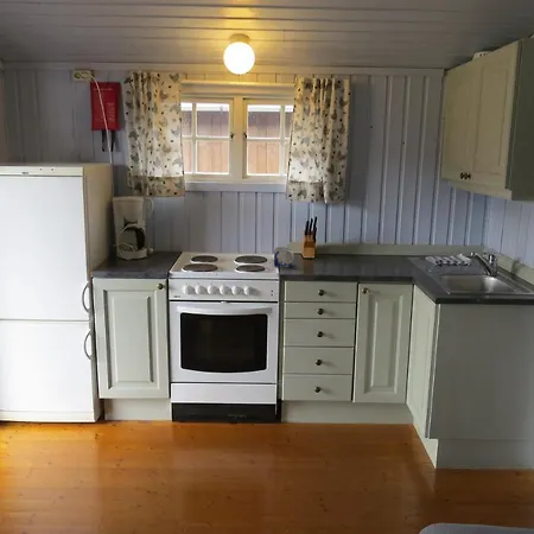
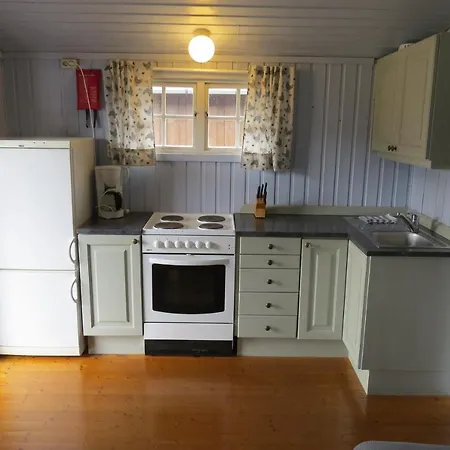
- mug [273,246,295,268]
